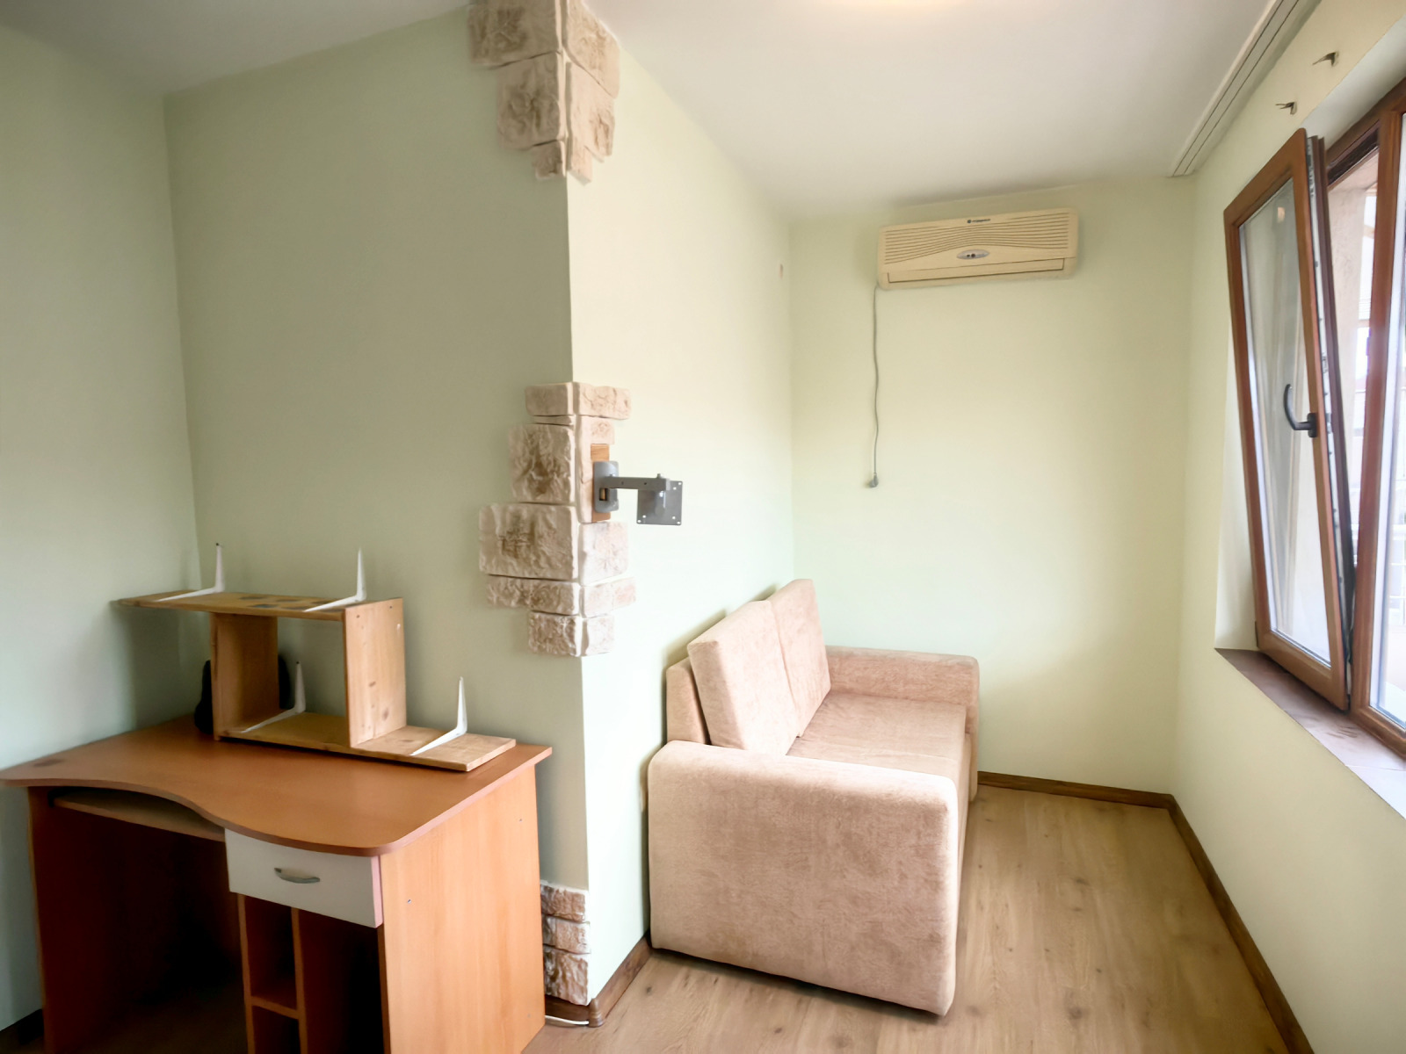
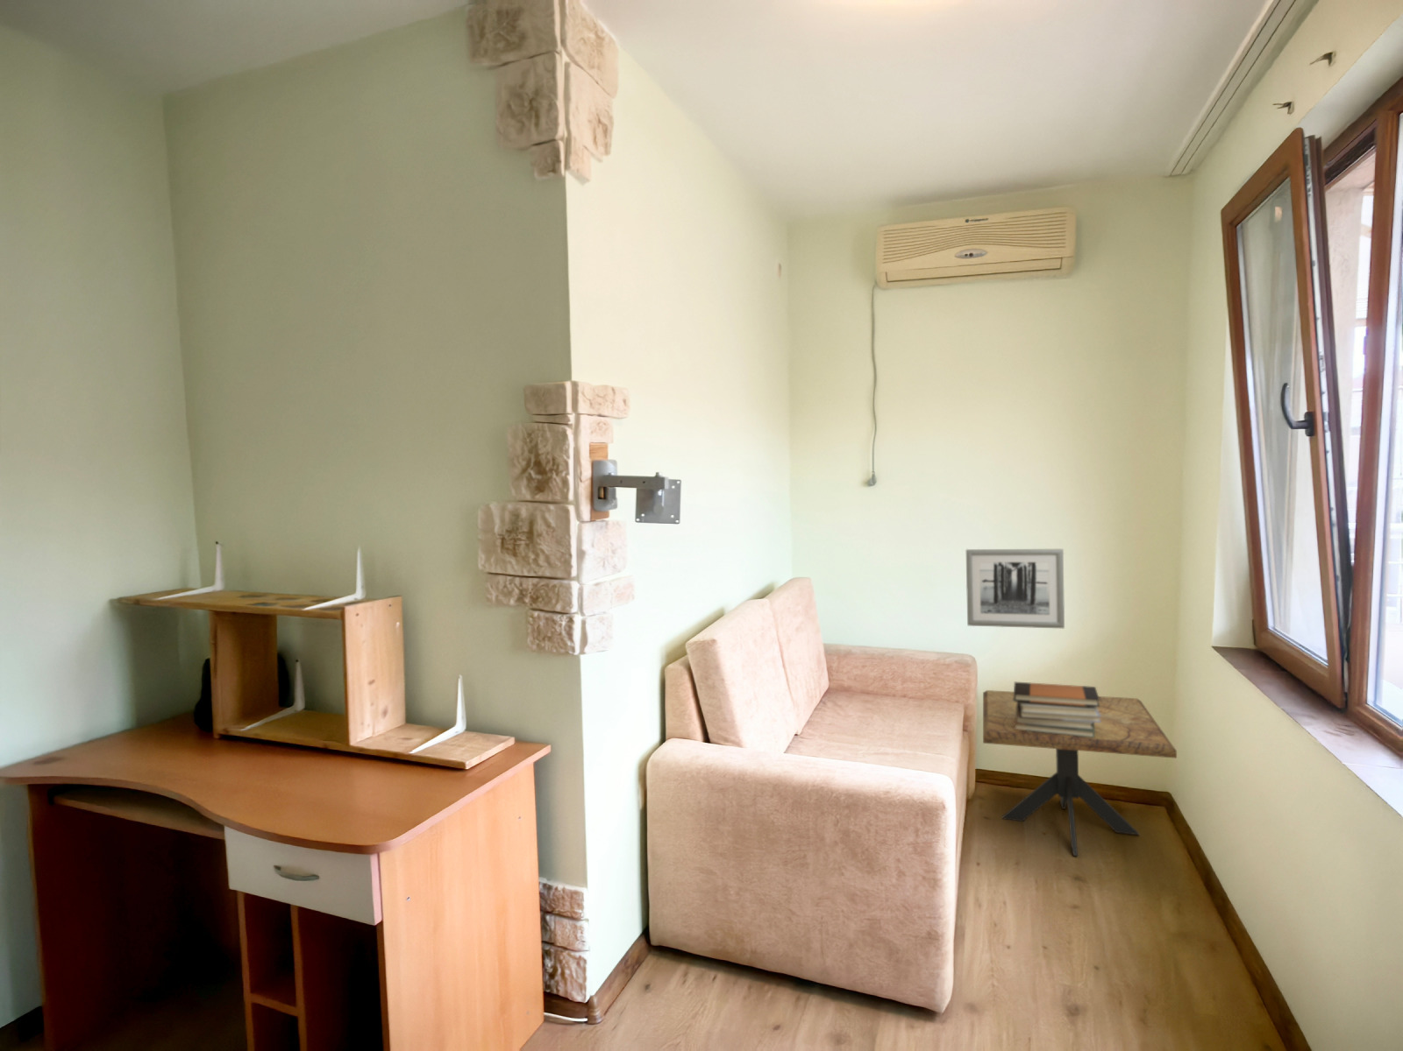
+ book stack [1013,681,1101,737]
+ side table [982,689,1178,857]
+ wall art [966,549,1065,629]
